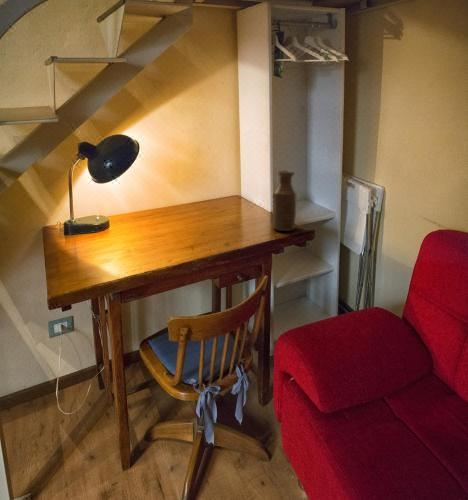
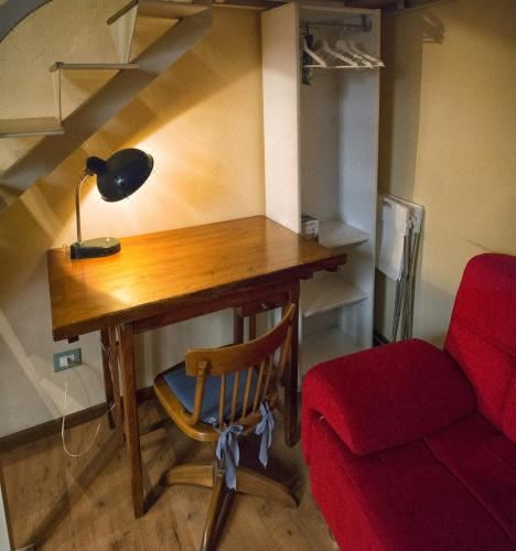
- bottle [272,169,298,232]
